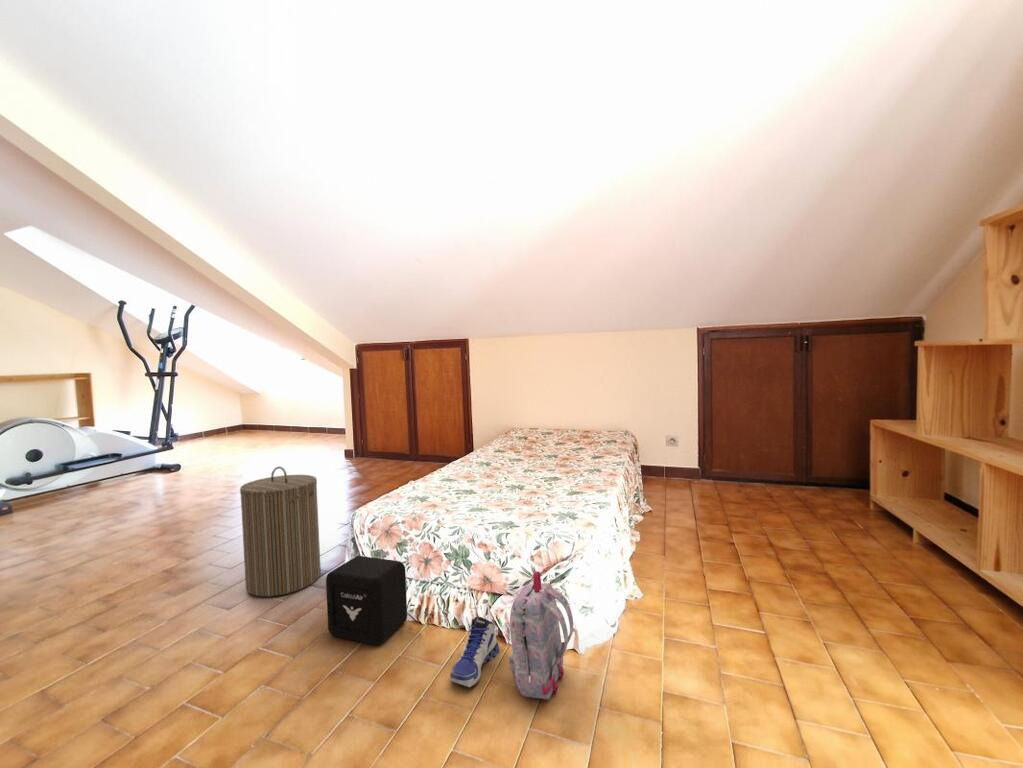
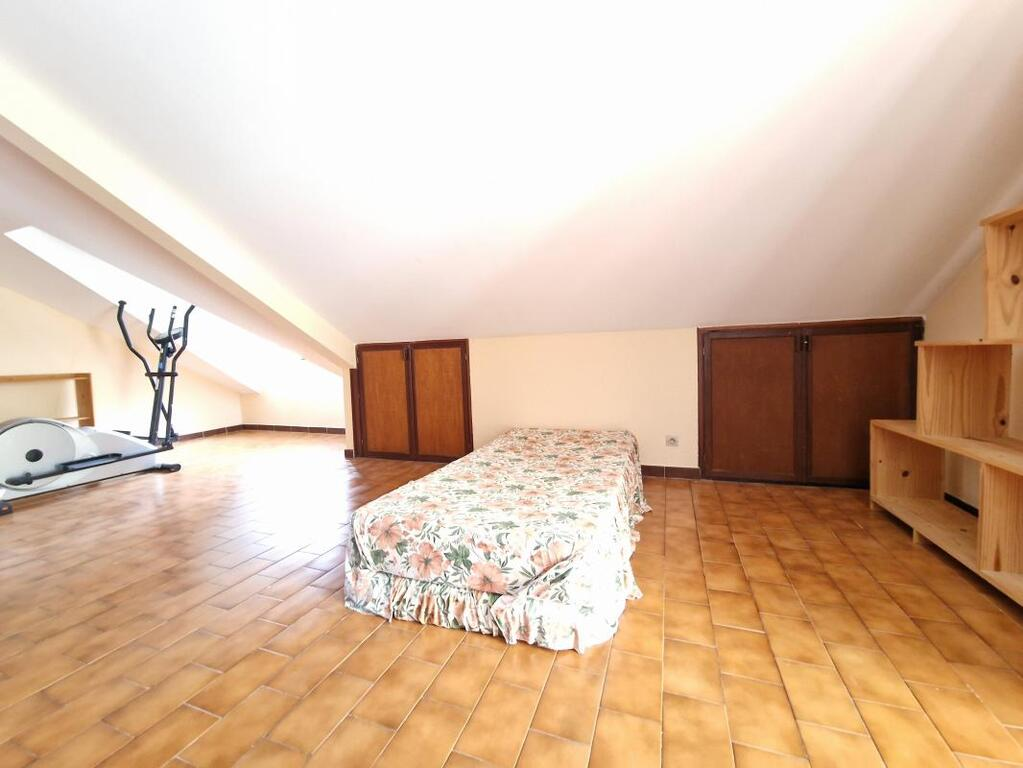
- sneaker [449,616,500,688]
- air purifier [325,555,408,646]
- laundry hamper [239,466,322,597]
- backpack [508,570,574,700]
